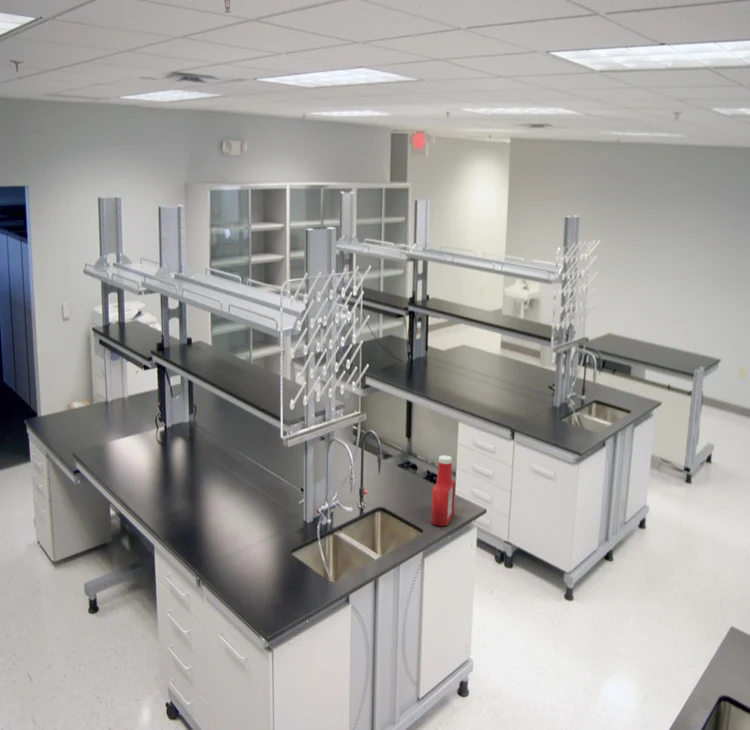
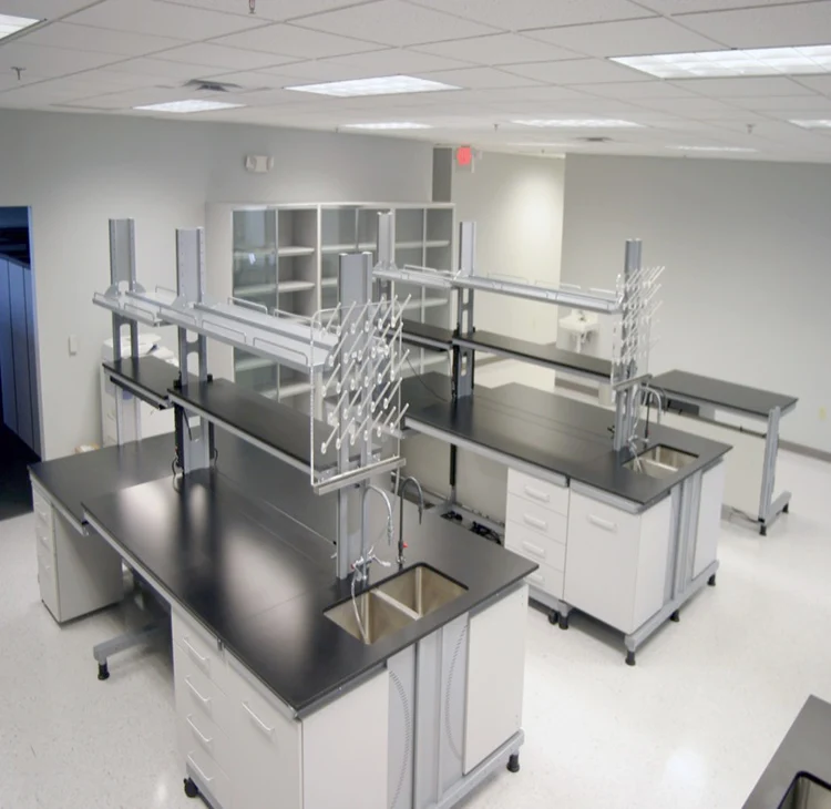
- soap bottle [430,454,456,527]
